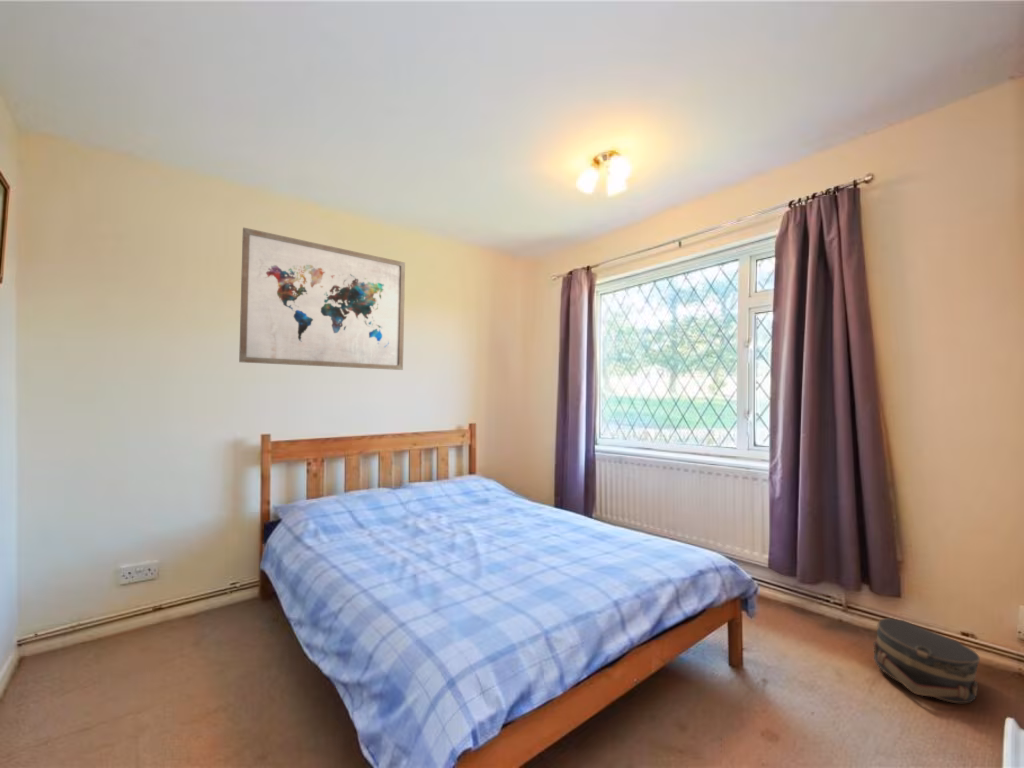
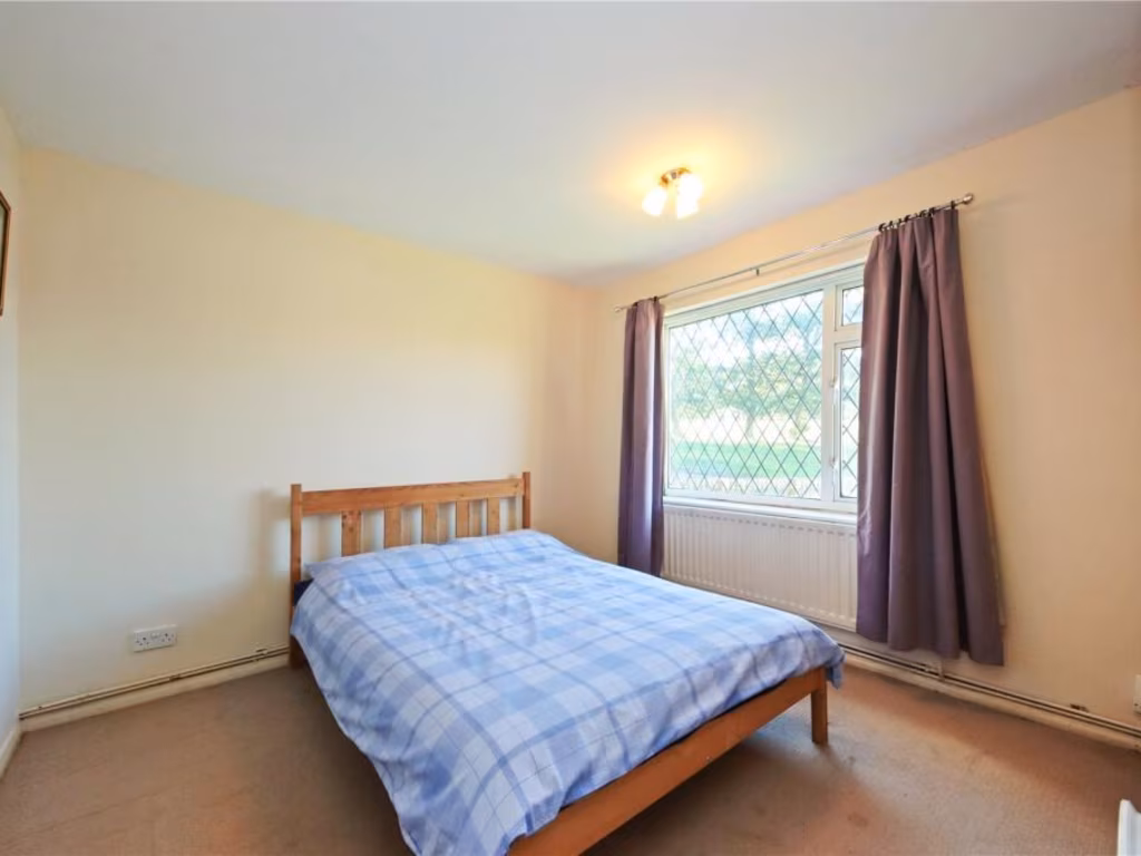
- hat box [872,617,981,704]
- wall art [238,226,406,371]
